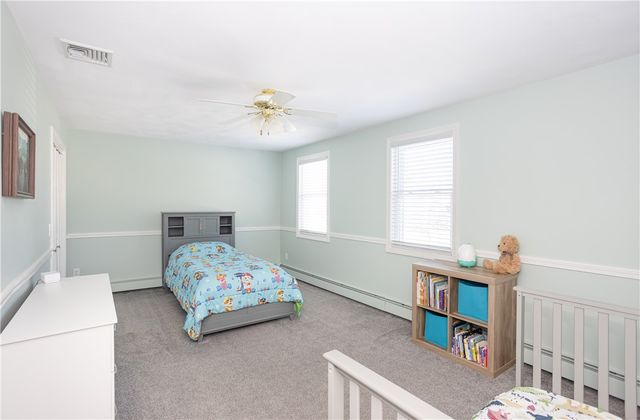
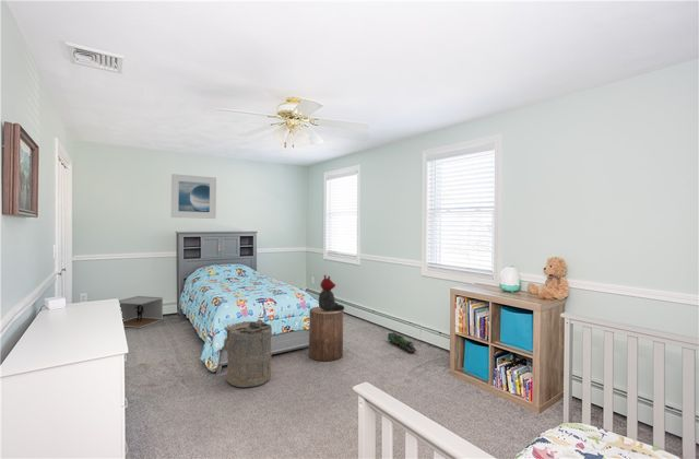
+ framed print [170,173,217,220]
+ stool [308,306,344,362]
+ nightstand [118,295,164,329]
+ teddy bear [318,273,345,311]
+ laundry hamper [222,318,273,388]
+ toy train [387,331,417,354]
